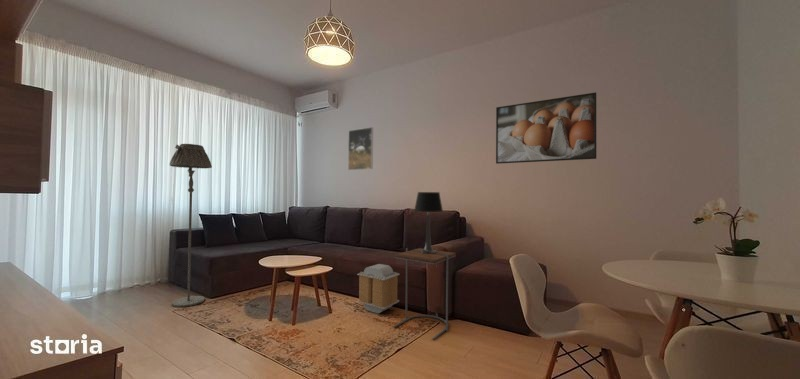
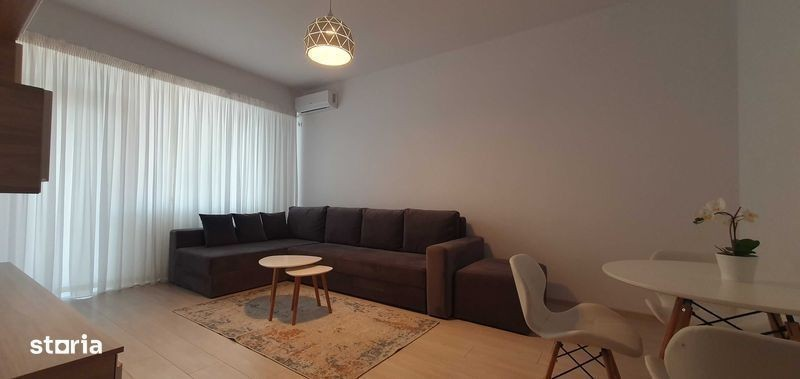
- air purifier [356,263,401,314]
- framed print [347,126,374,171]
- table lamp [413,191,444,254]
- floor lamp [168,143,213,308]
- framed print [495,91,597,165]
- side table [392,247,457,341]
